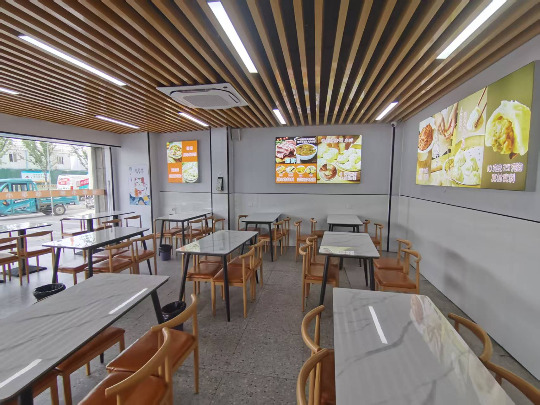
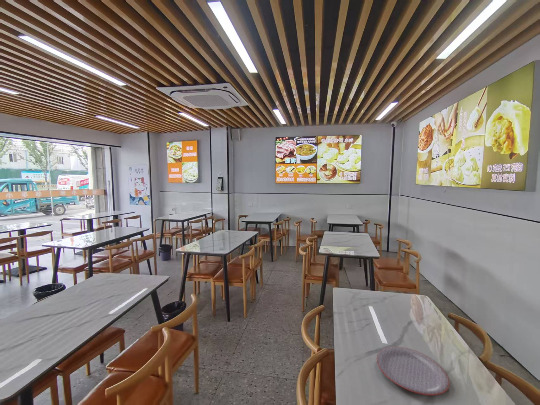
+ plate [375,346,451,397]
